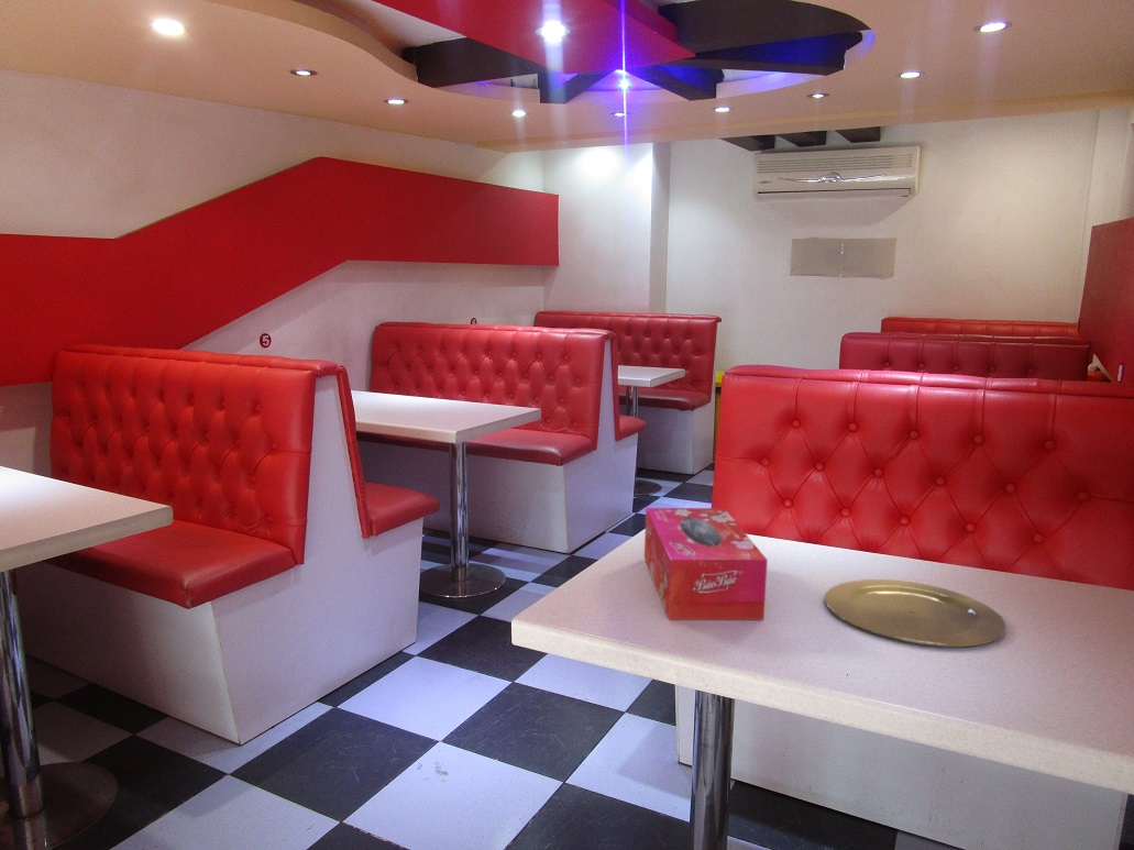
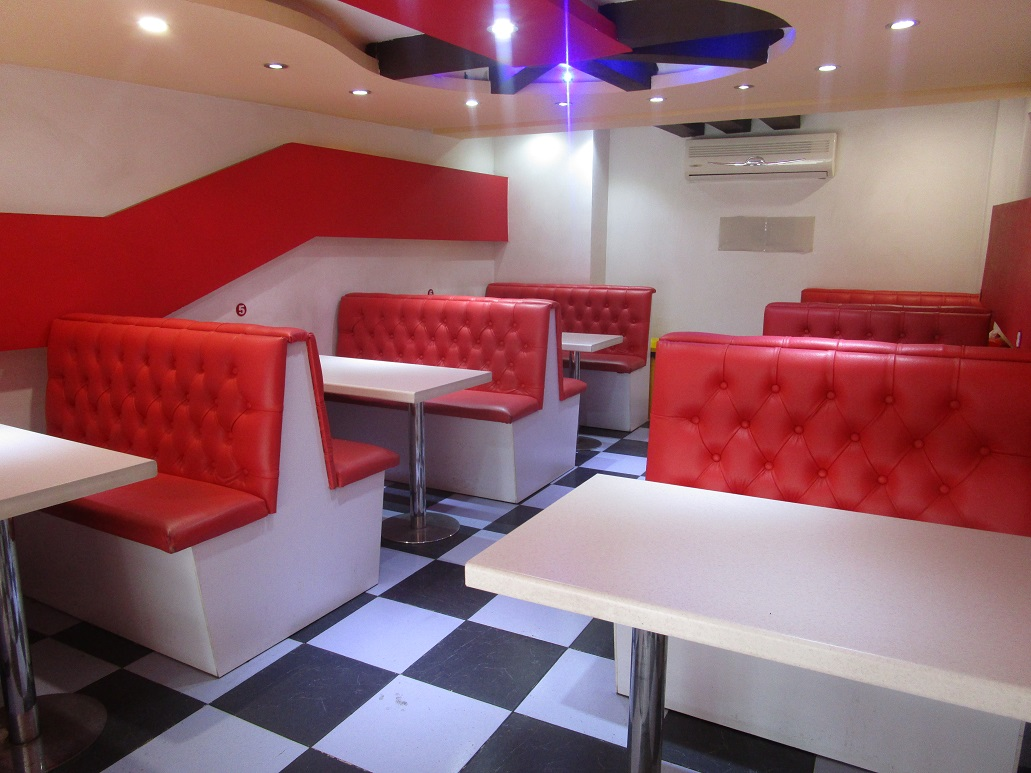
- plate [824,578,1008,648]
- tissue box [643,507,769,621]
